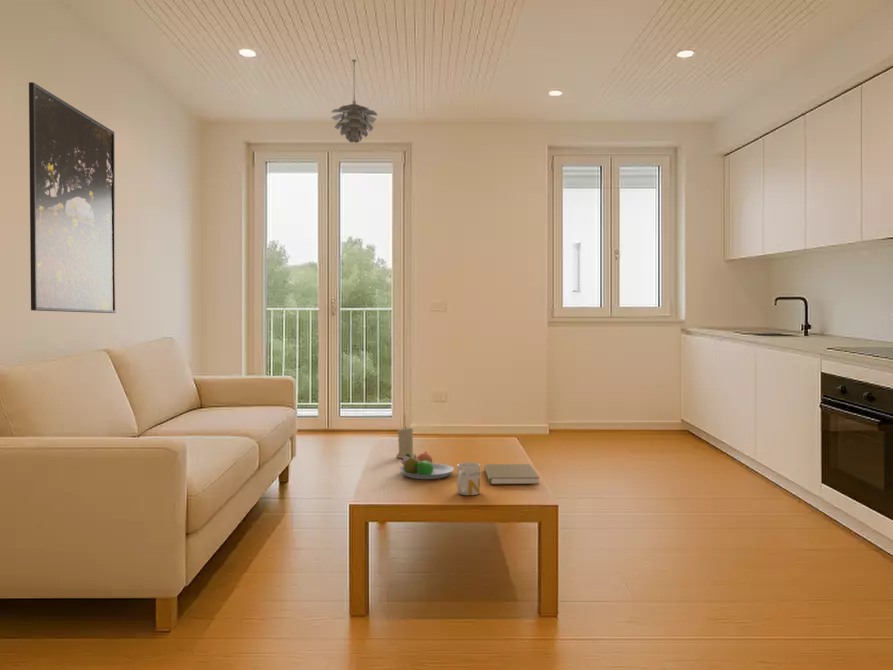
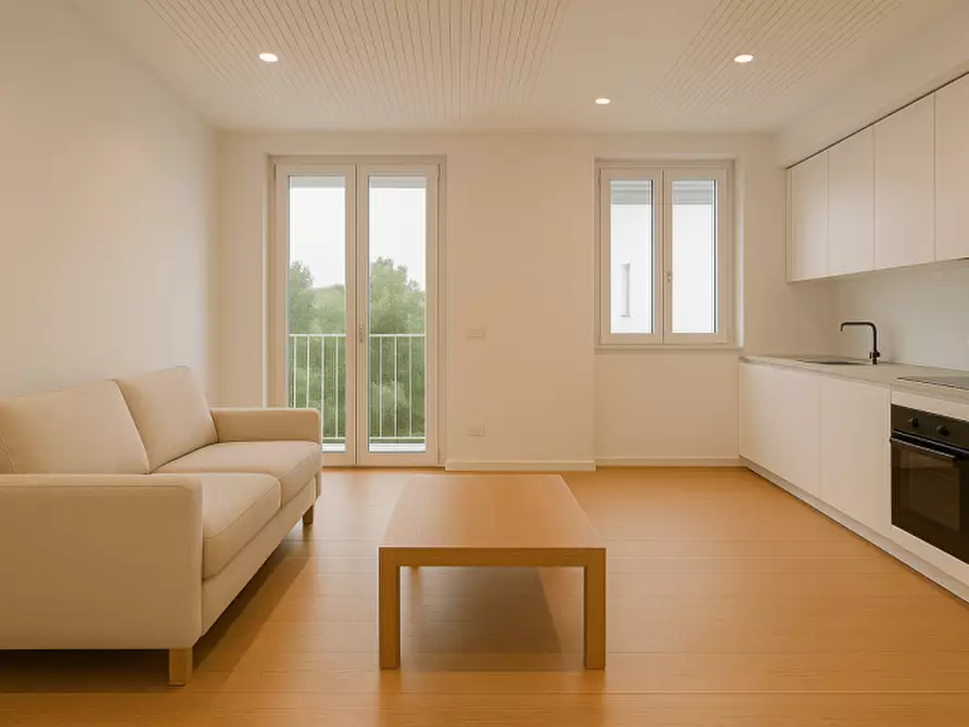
- mug [456,461,481,496]
- candle [395,425,418,459]
- fruit bowl [399,451,455,480]
- book [483,463,540,485]
- pendant light [330,58,379,144]
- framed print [28,81,117,314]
